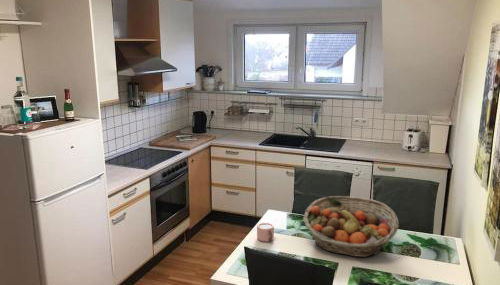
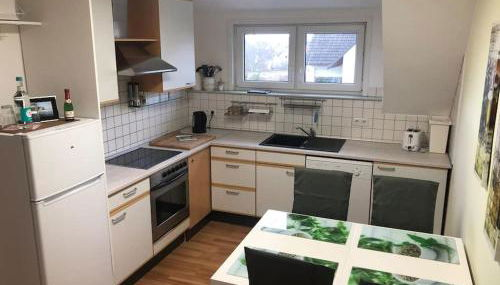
- fruit basket [302,195,400,258]
- mug [256,222,275,243]
